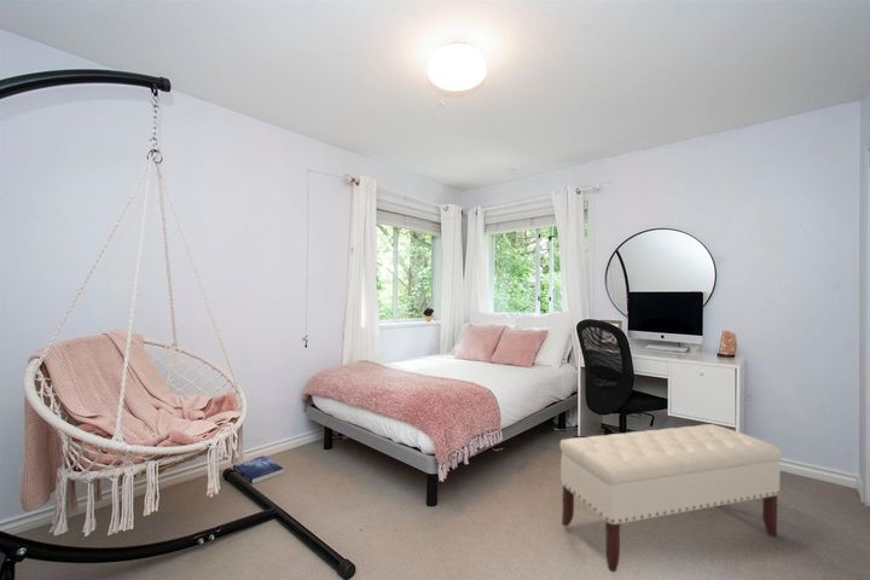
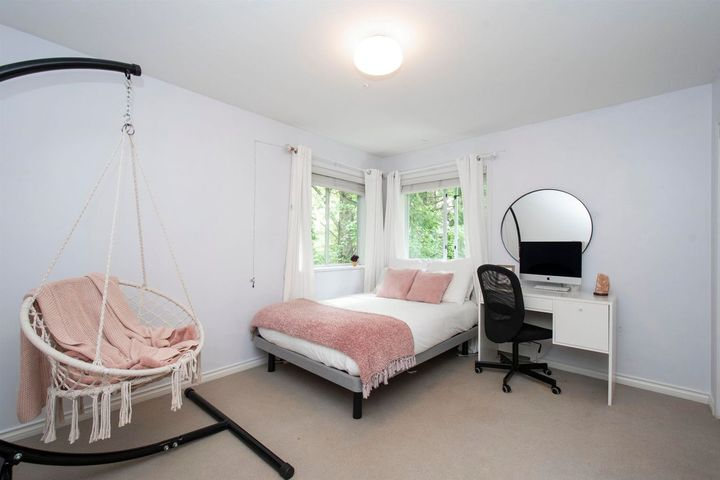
- book [232,454,285,485]
- bench [559,423,783,574]
